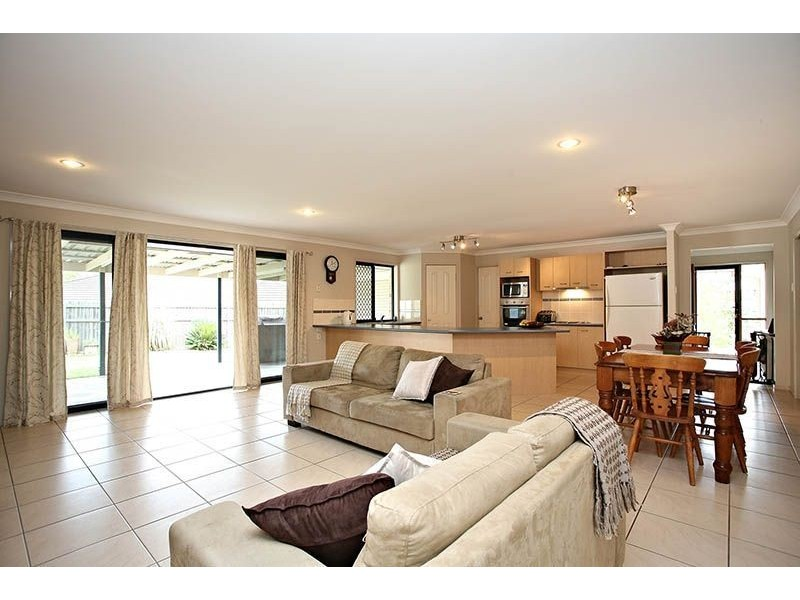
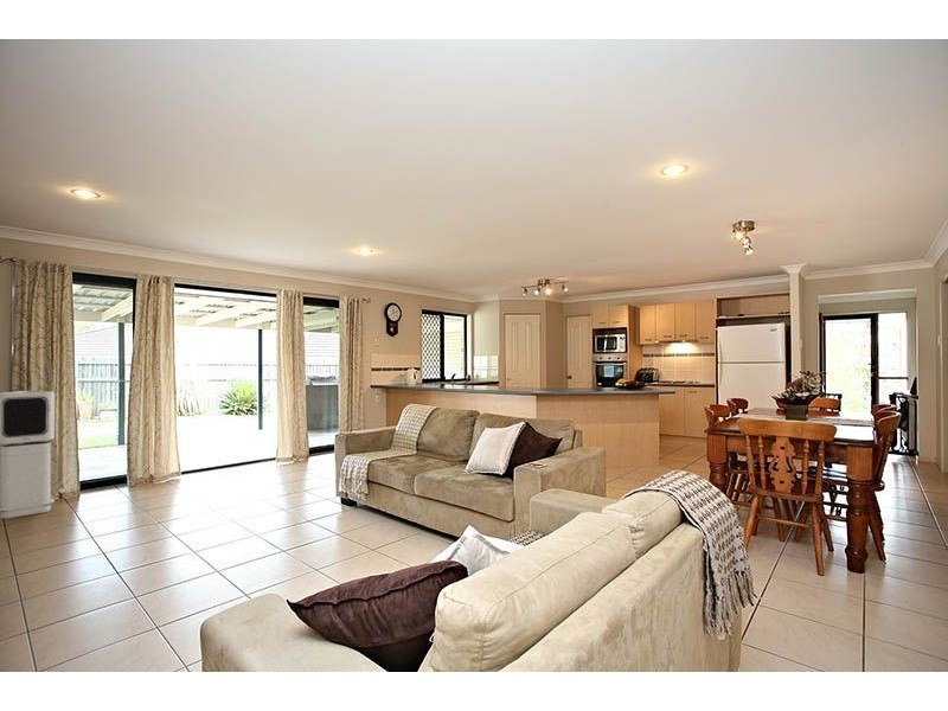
+ air purifier [0,390,56,519]
